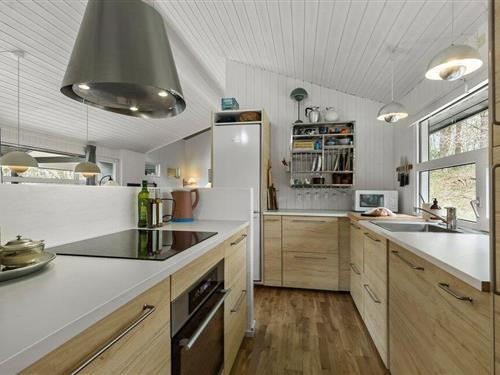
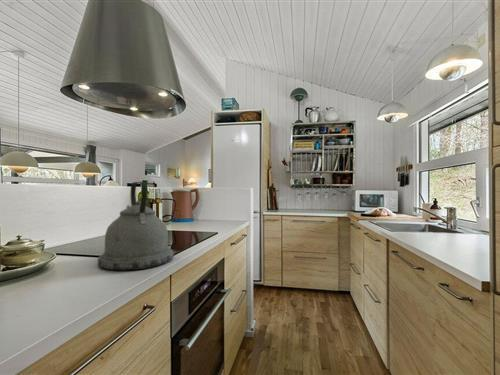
+ kettle [96,181,175,271]
